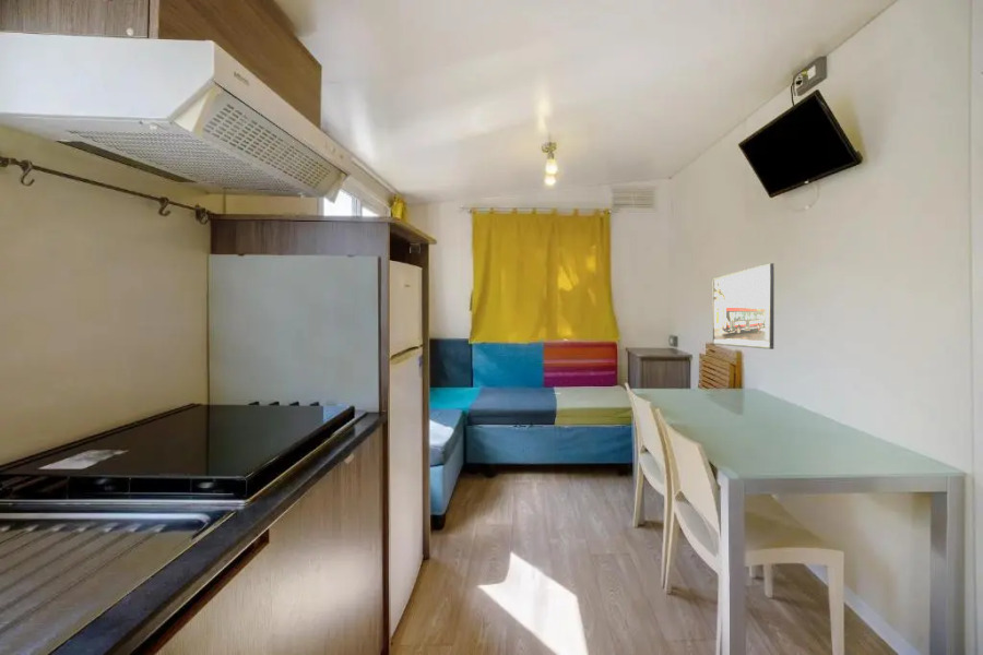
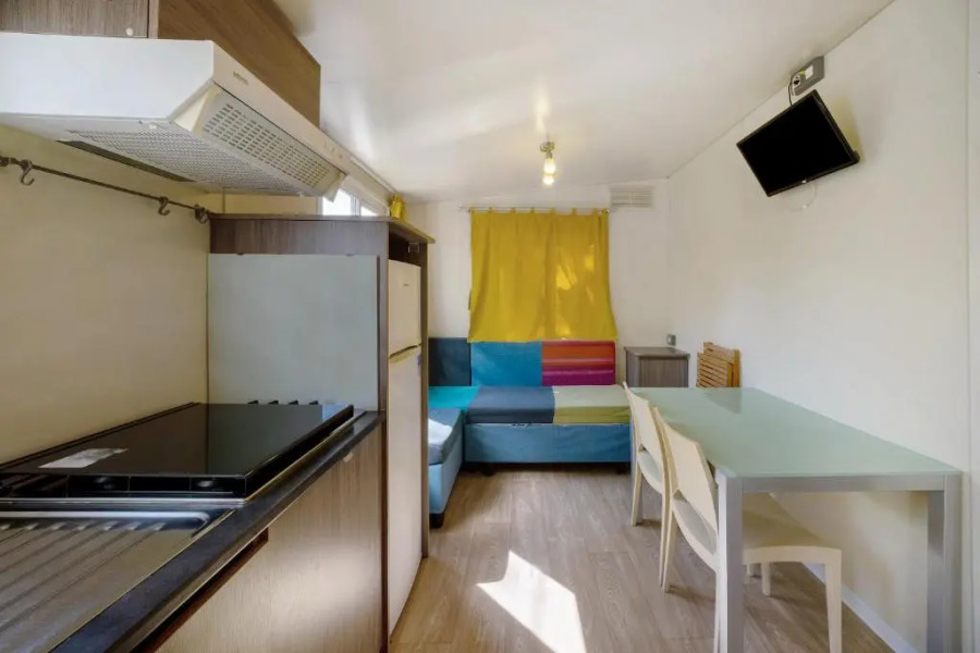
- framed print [711,262,775,350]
